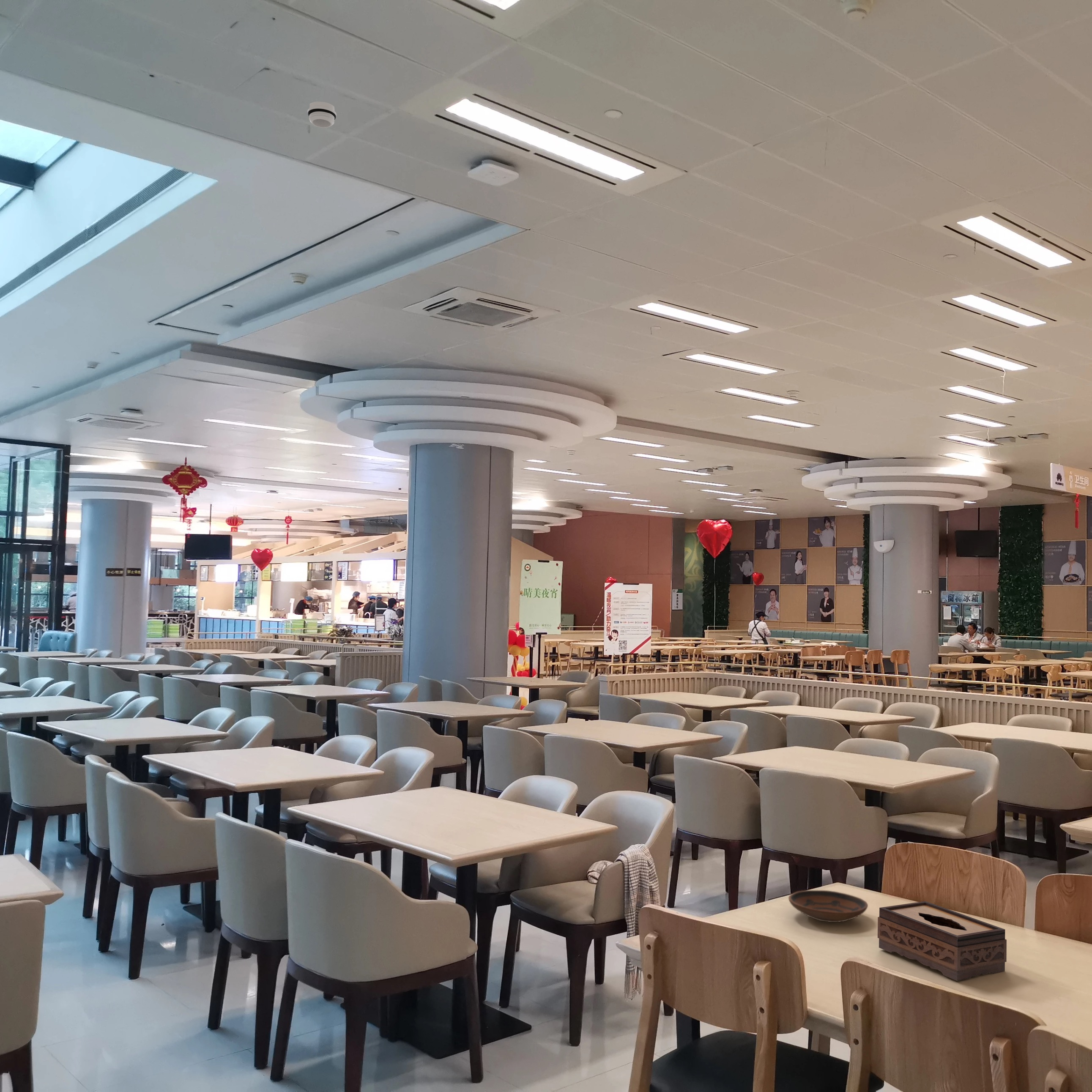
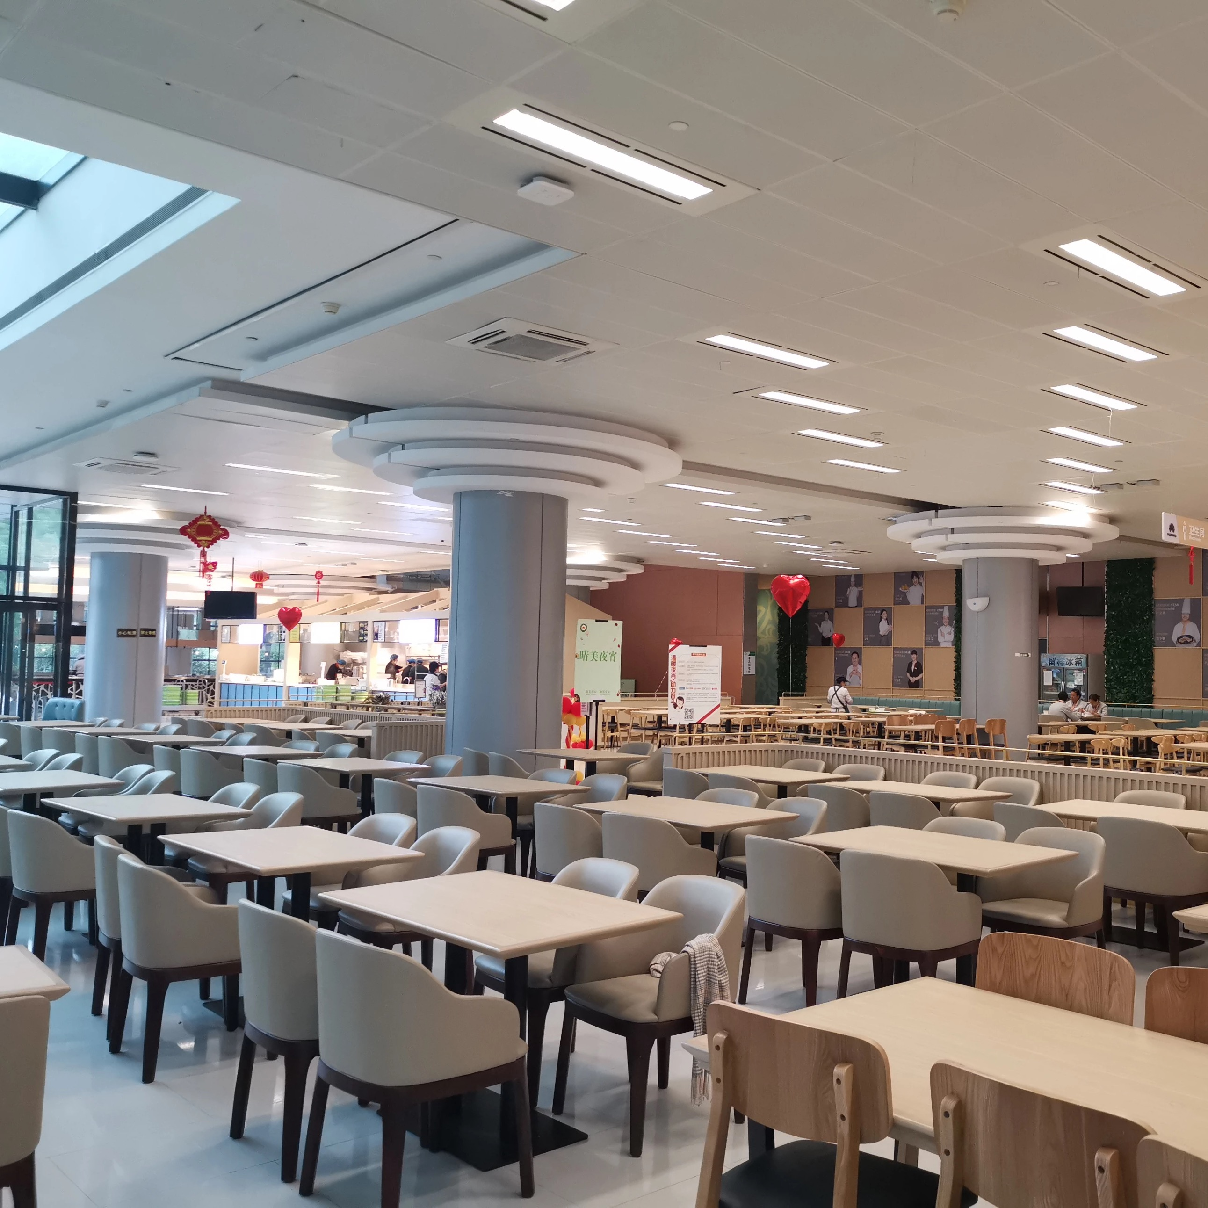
- smoke detector [307,101,337,128]
- bowl [788,890,868,922]
- tissue box [877,901,1007,981]
